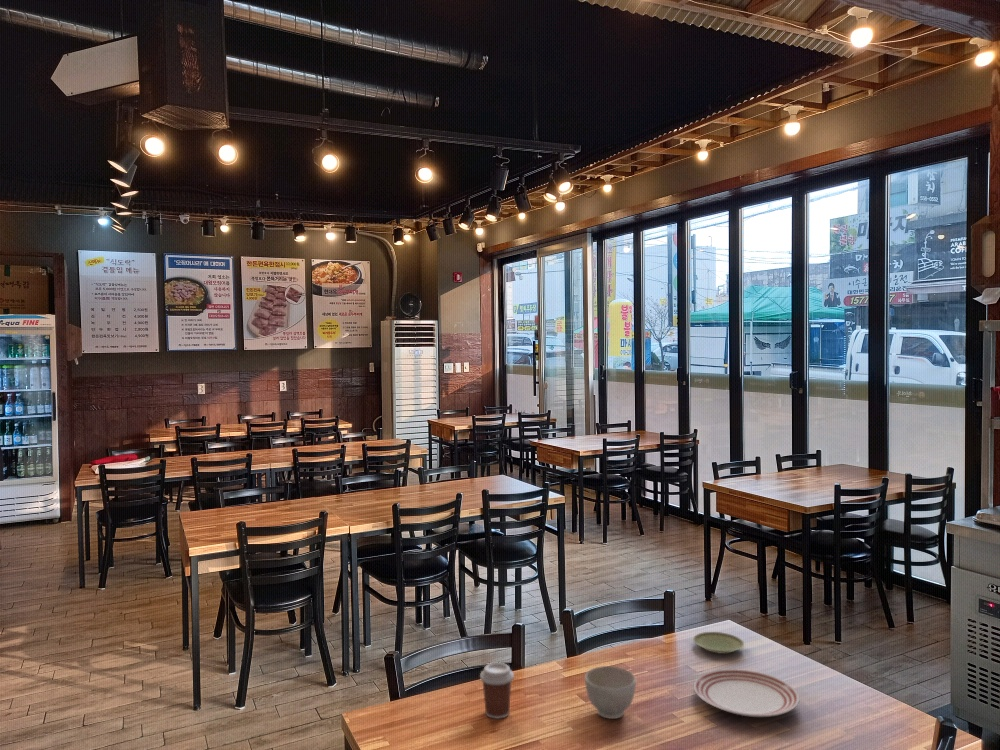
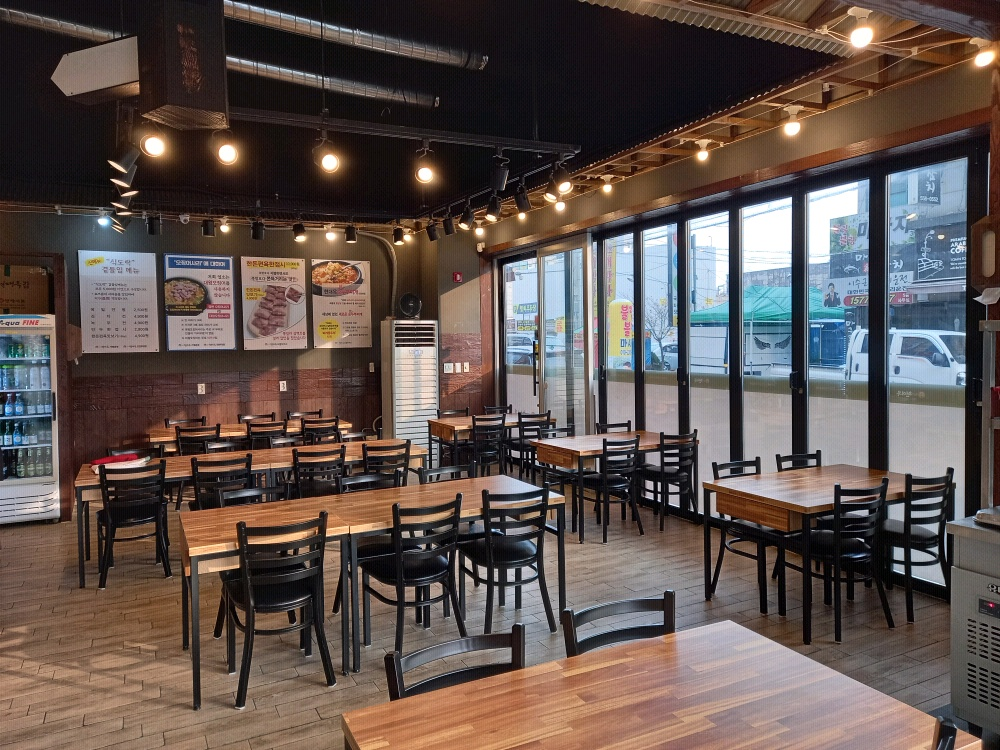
- dinner plate [693,668,800,718]
- plate [692,631,745,655]
- bowl [584,665,637,720]
- coffee cup [479,662,515,720]
